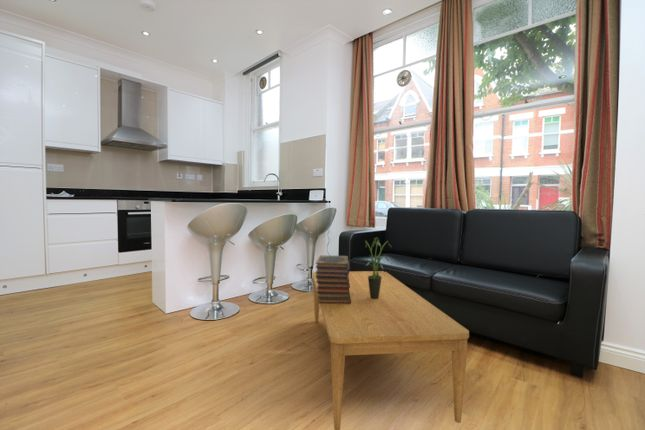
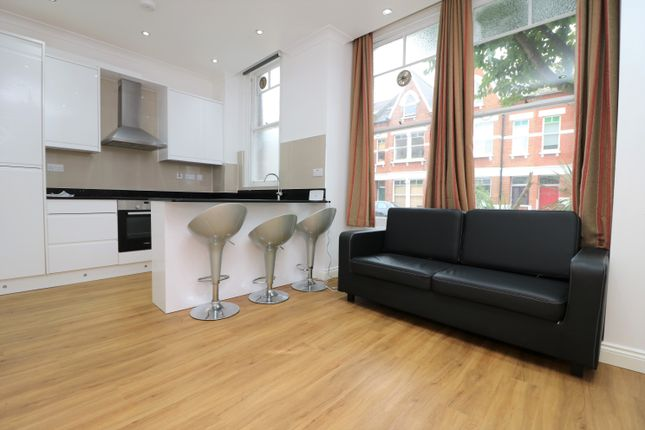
- coffee table [311,270,470,430]
- book stack [315,254,351,305]
- potted plant [364,236,393,299]
